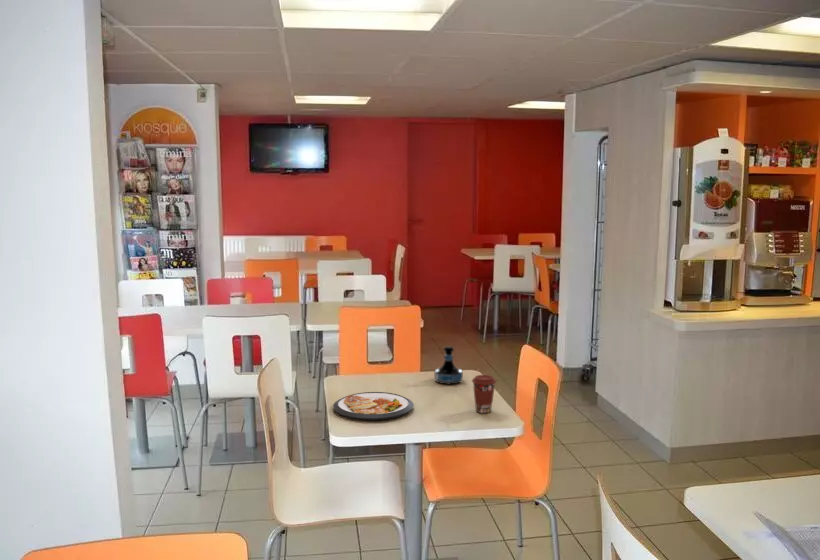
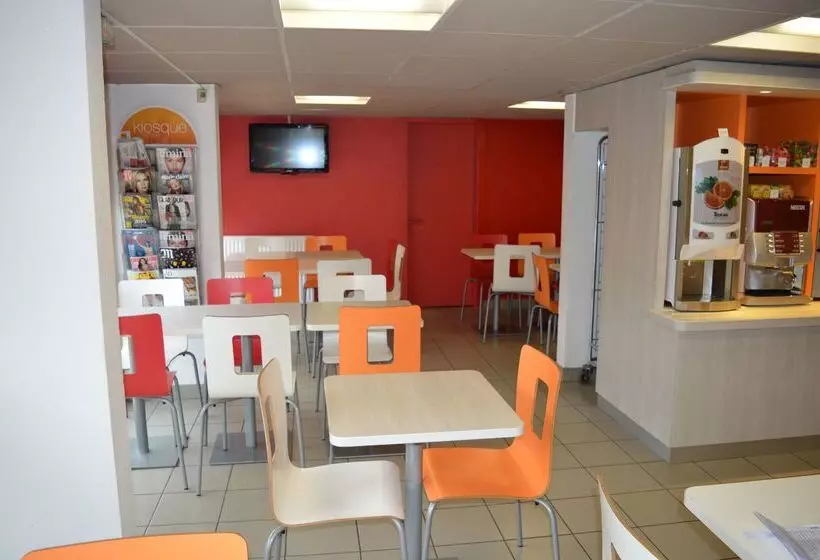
- tequila bottle [433,345,464,385]
- dish [332,391,414,421]
- coffee cup [471,374,497,414]
